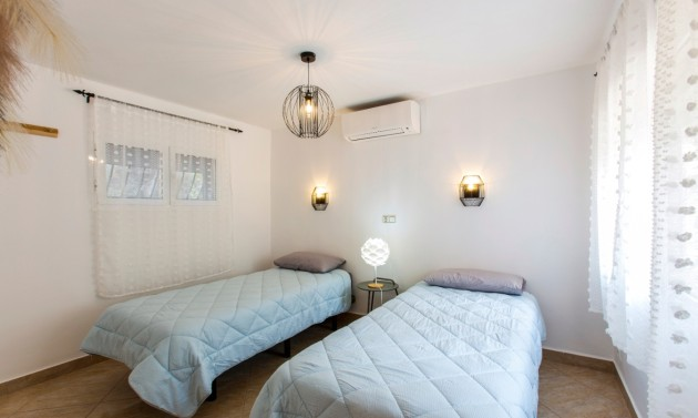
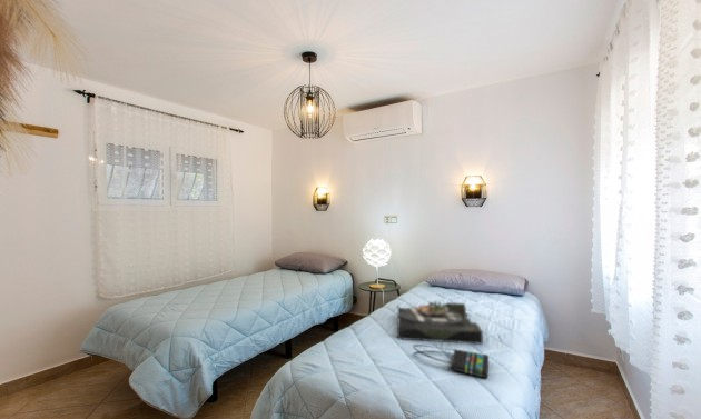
+ serving tray [396,300,484,346]
+ tote bag [412,343,490,379]
